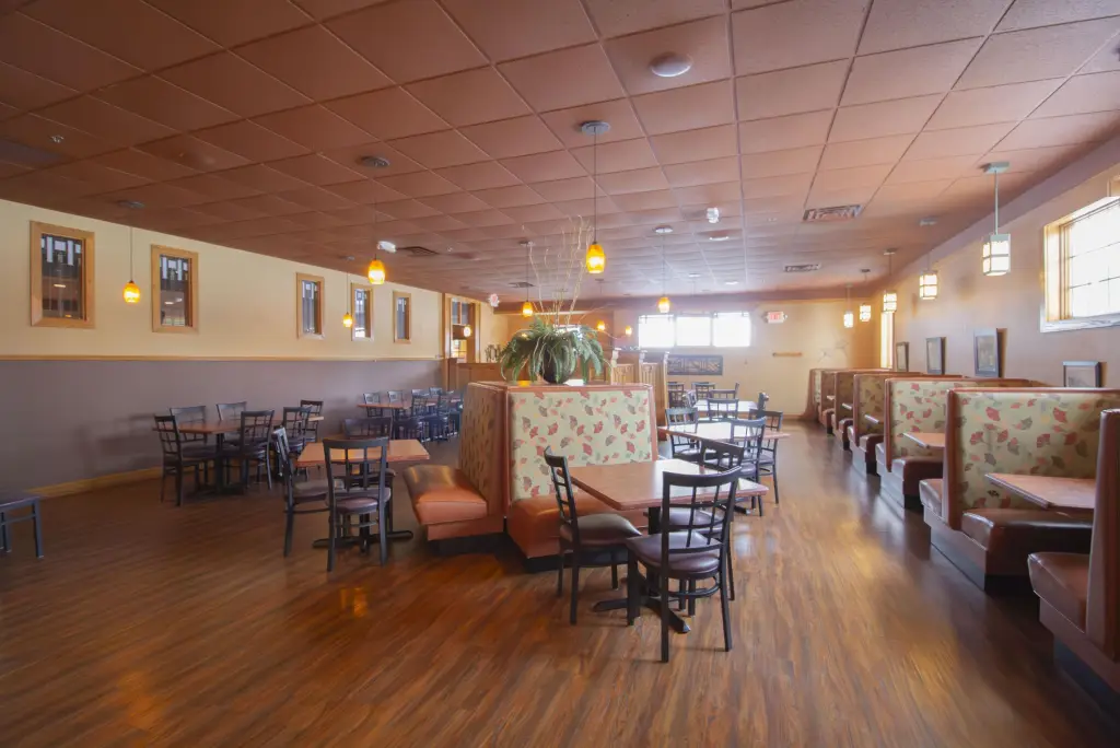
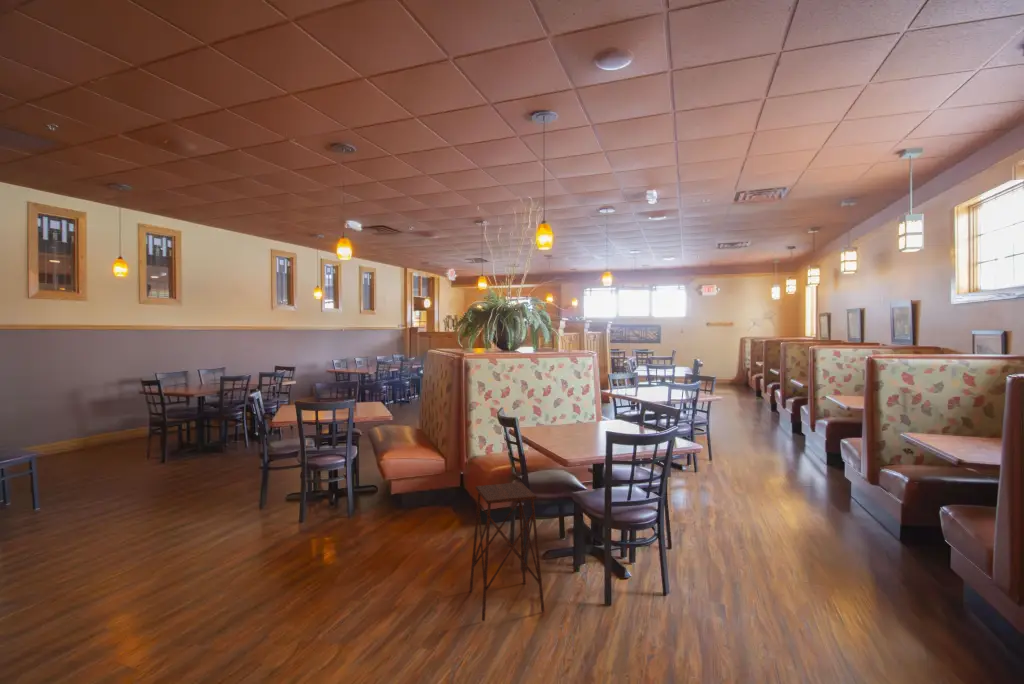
+ side table [468,481,546,622]
